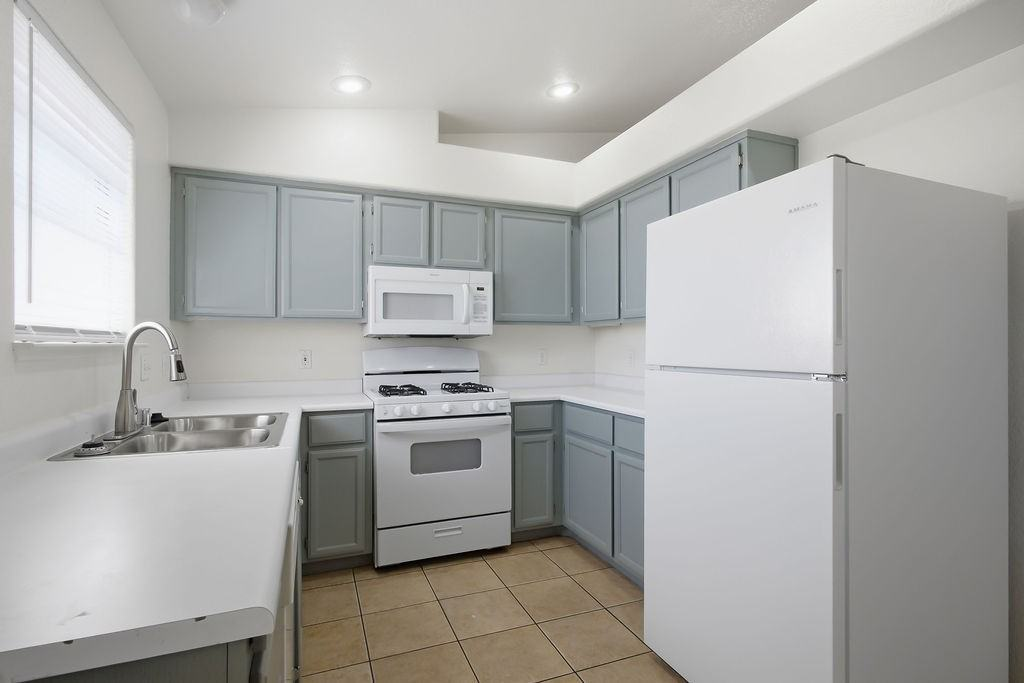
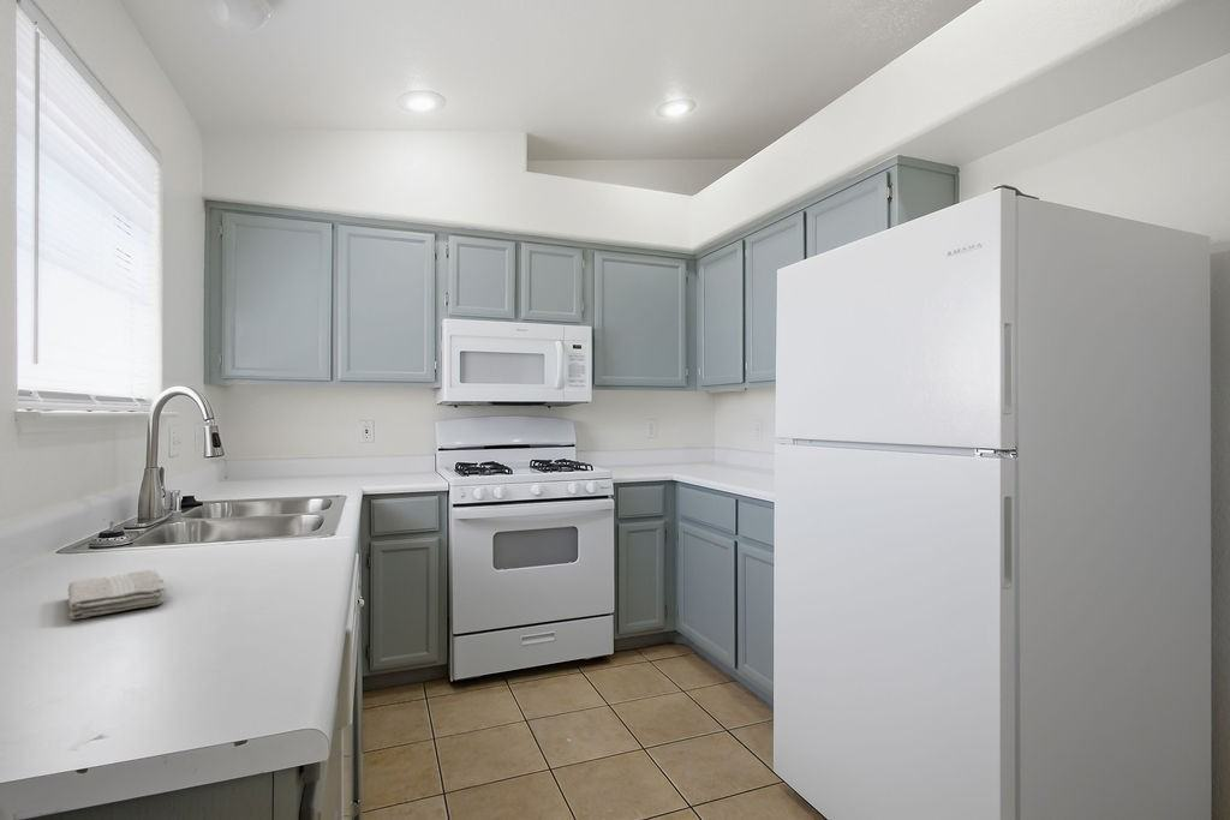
+ washcloth [66,569,166,621]
